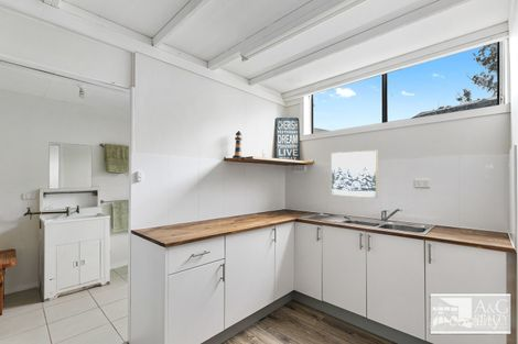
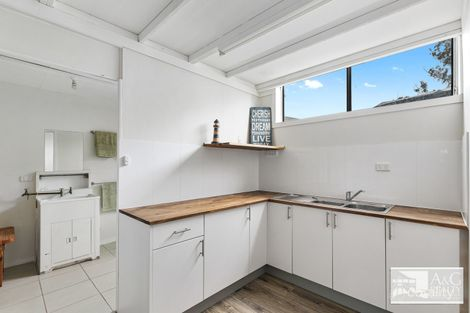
- wall art [330,149,379,199]
